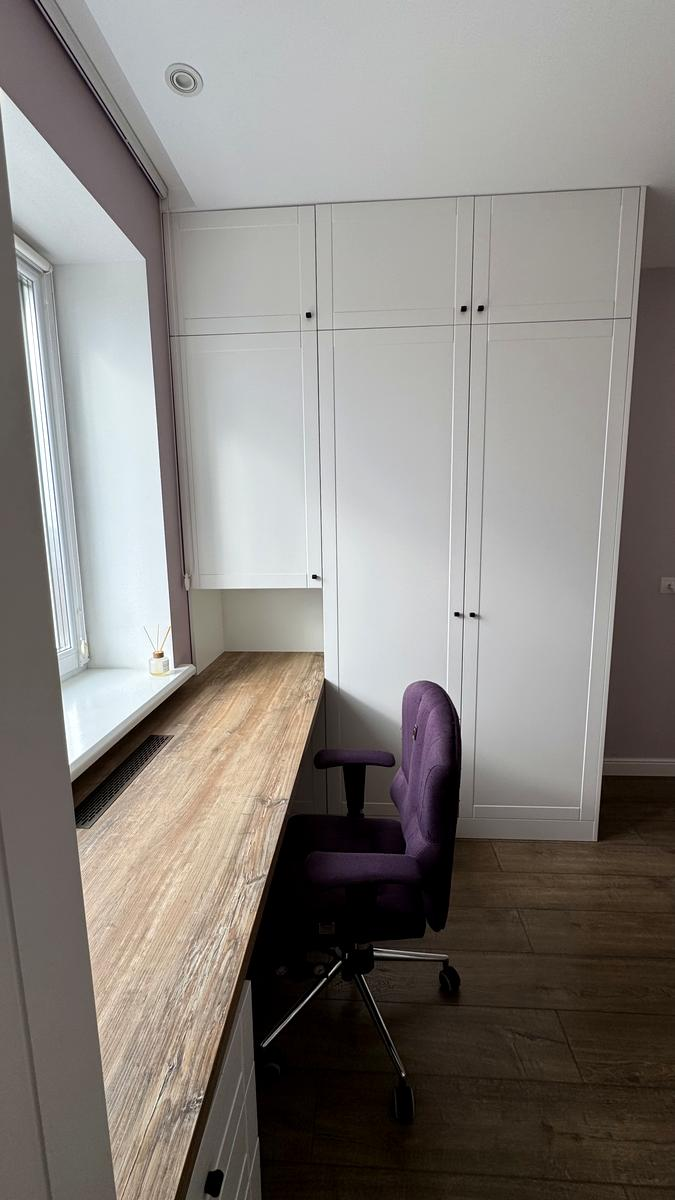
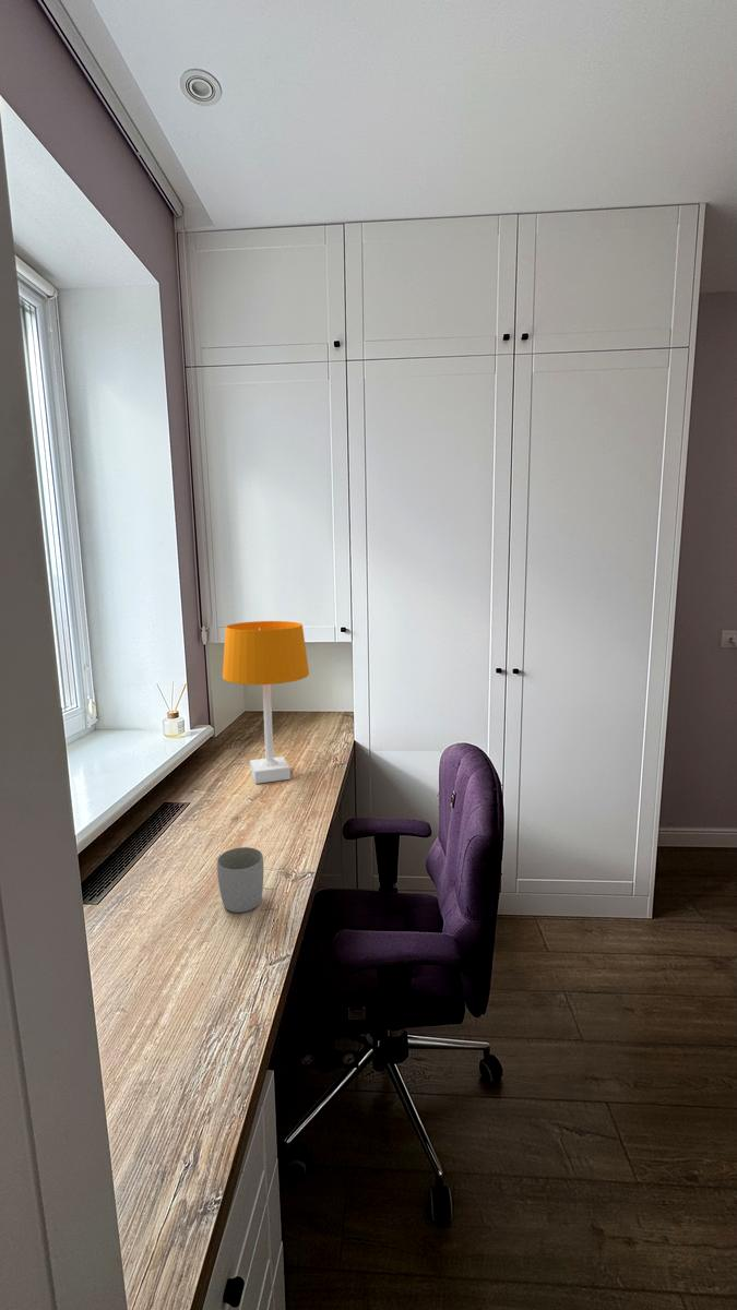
+ desk lamp [222,620,310,785]
+ mug [216,846,264,914]
